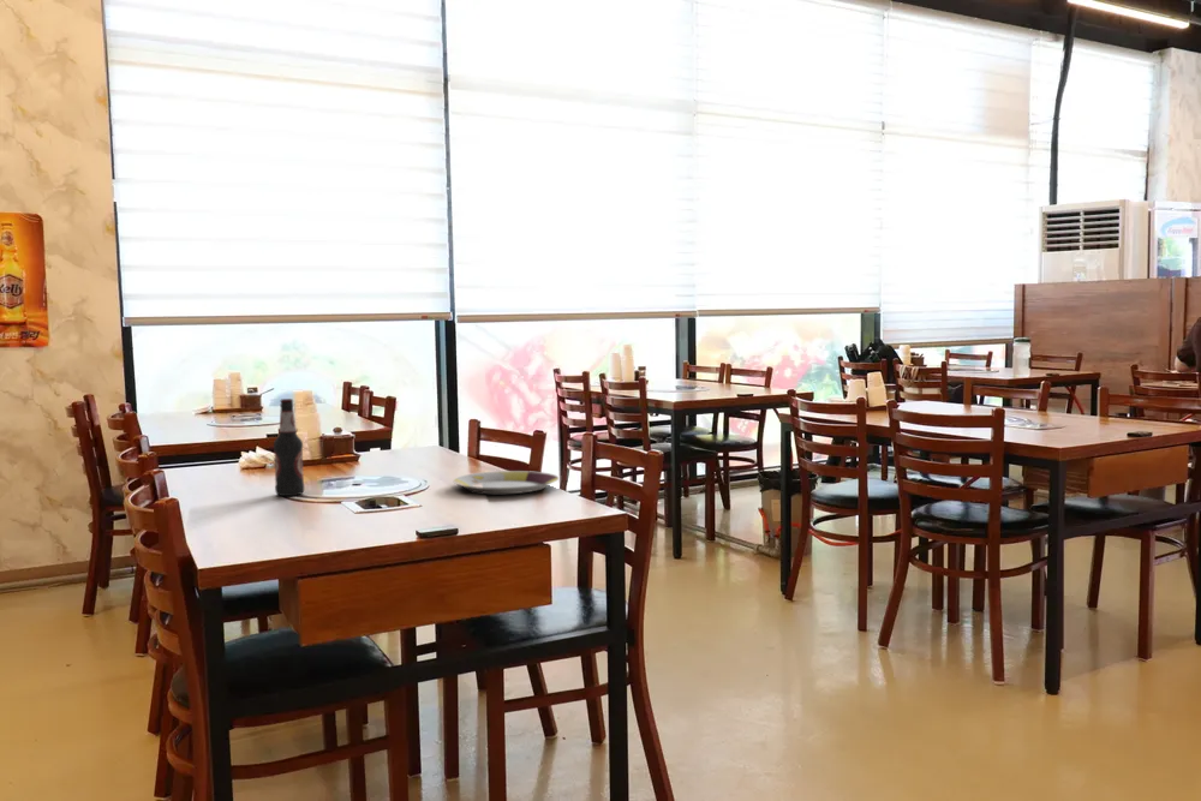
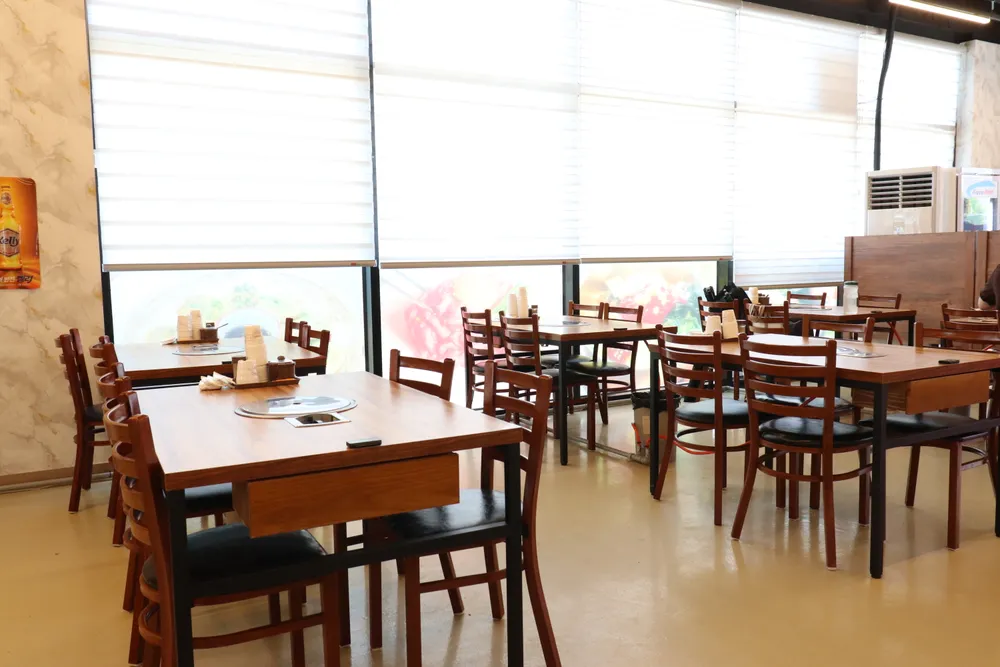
- bottle [273,397,305,497]
- plate [452,470,560,495]
